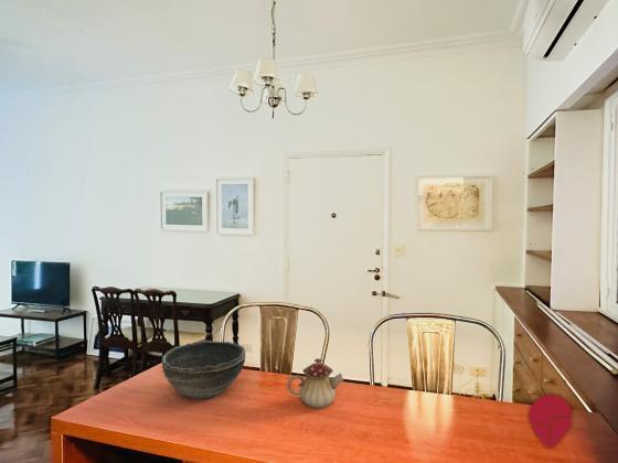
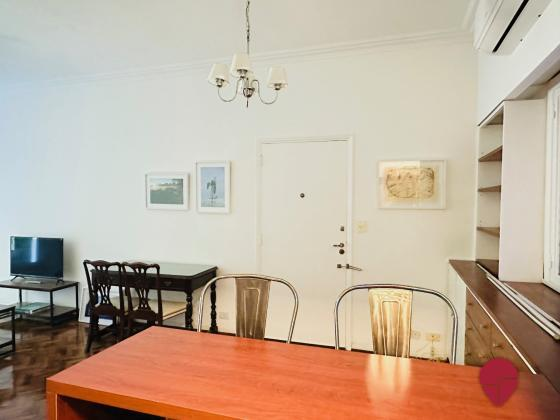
- bowl [161,340,246,400]
- teapot [286,357,344,409]
